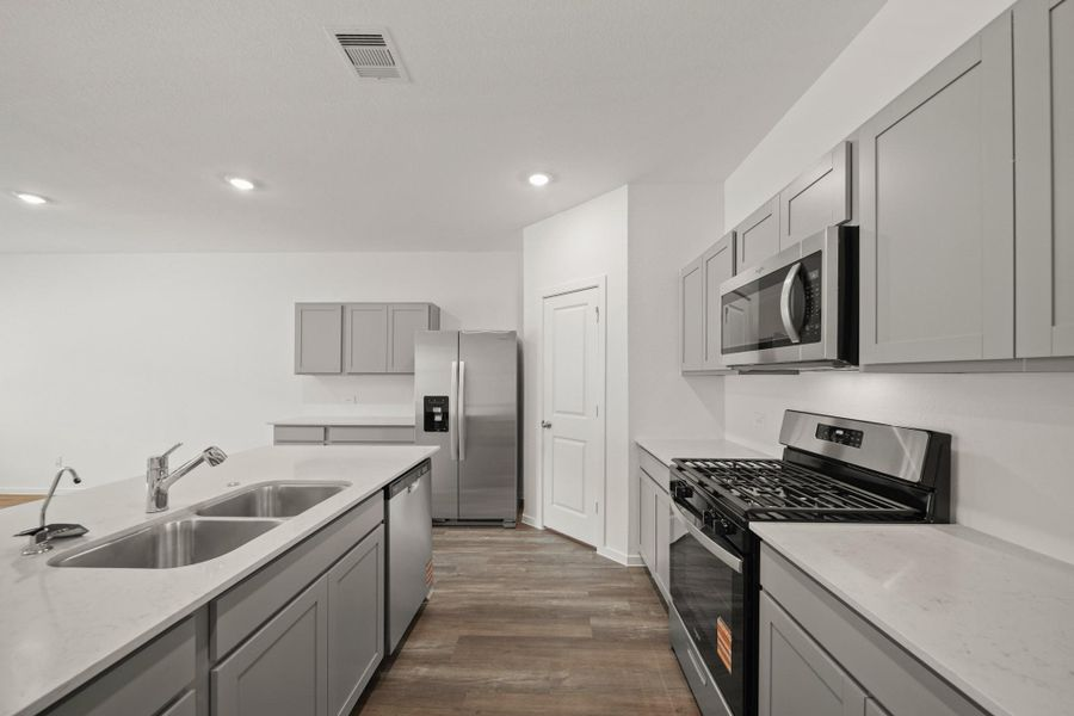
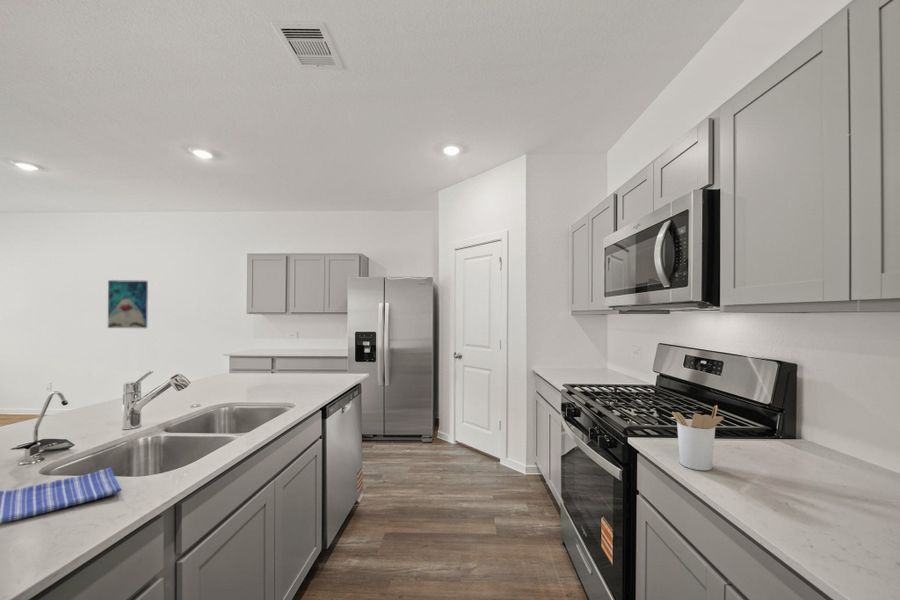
+ dish towel [0,467,123,524]
+ wall art [107,279,149,329]
+ utensil holder [671,404,725,472]
